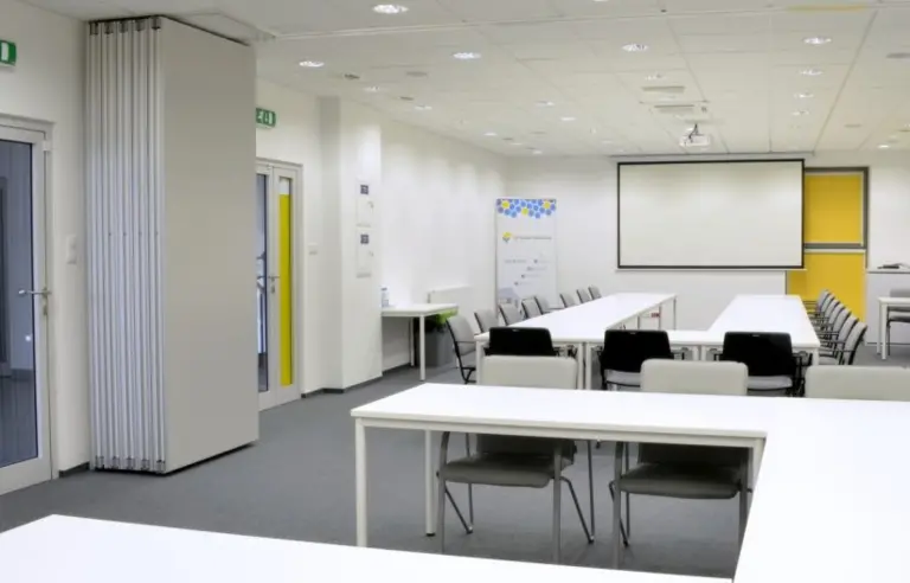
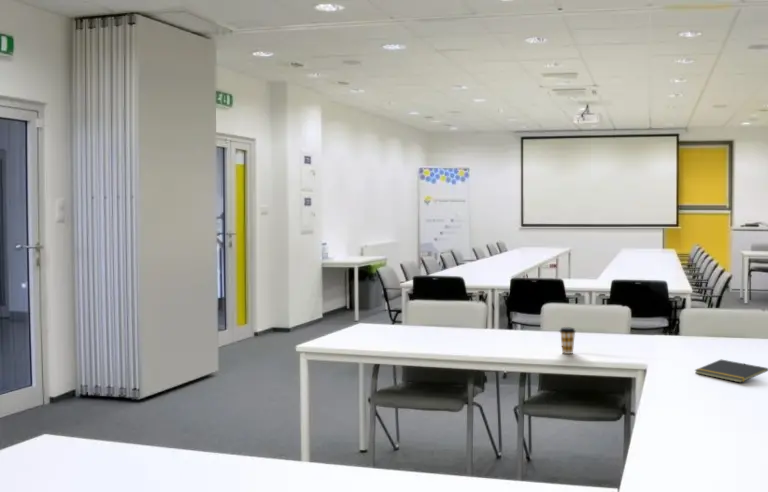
+ coffee cup [558,326,577,355]
+ notepad [694,359,768,384]
